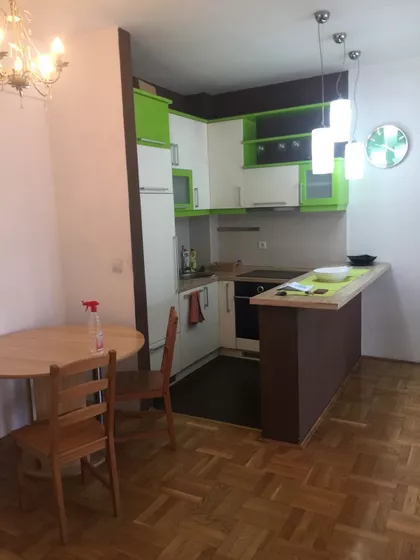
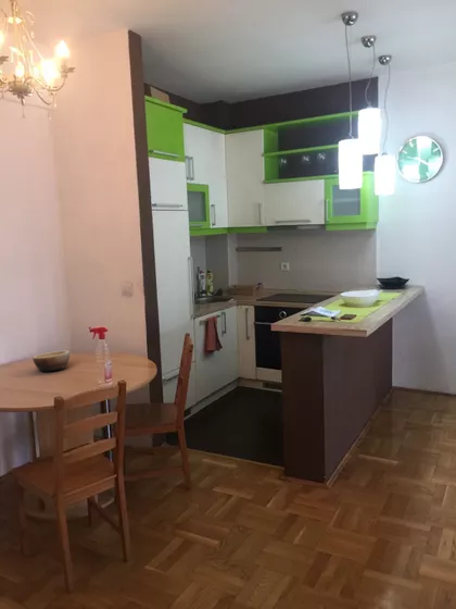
+ bowl [31,350,71,372]
